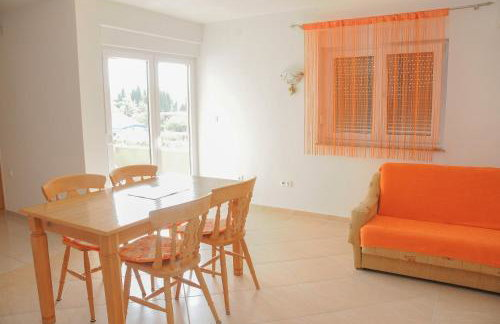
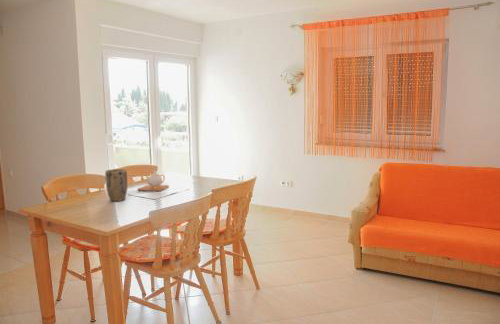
+ plant pot [104,168,128,202]
+ teapot [136,170,170,192]
